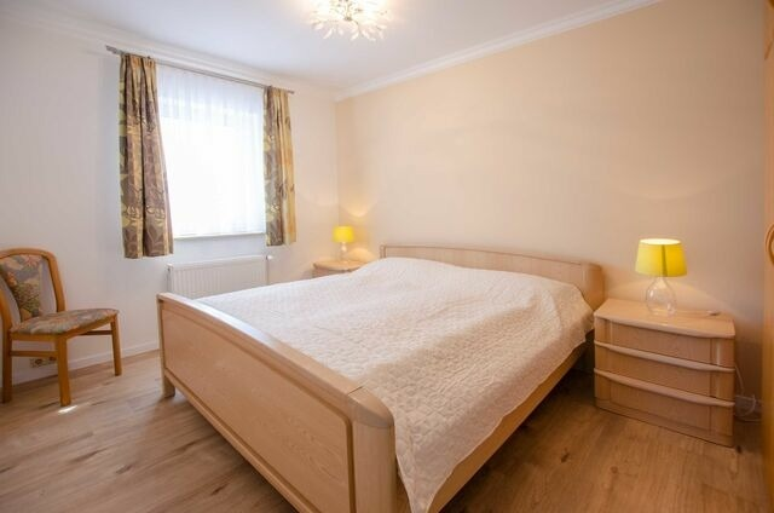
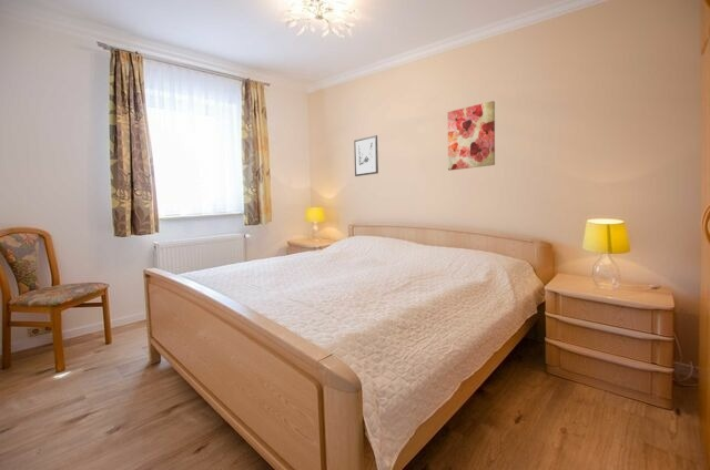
+ wall art [447,100,496,172]
+ wall art [353,134,379,177]
